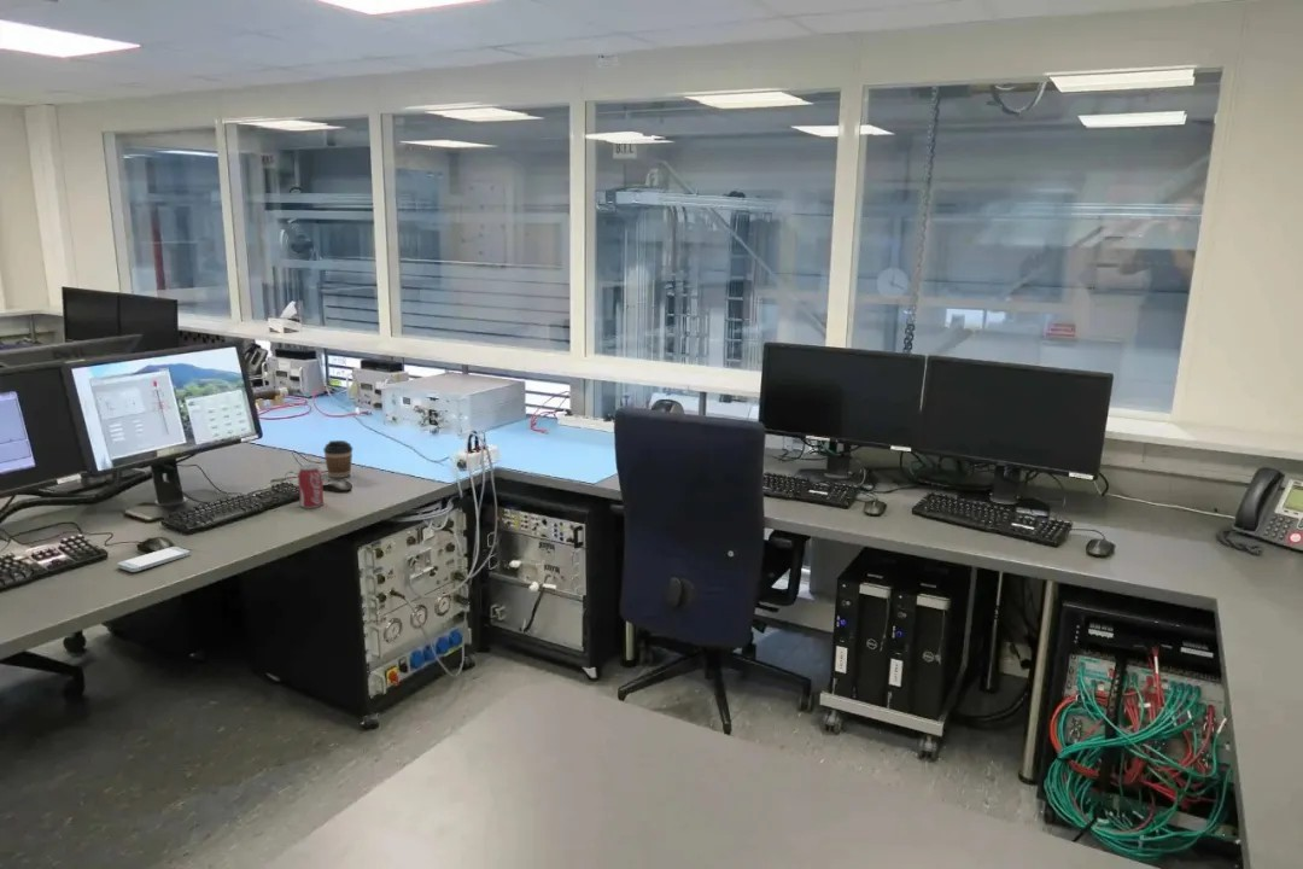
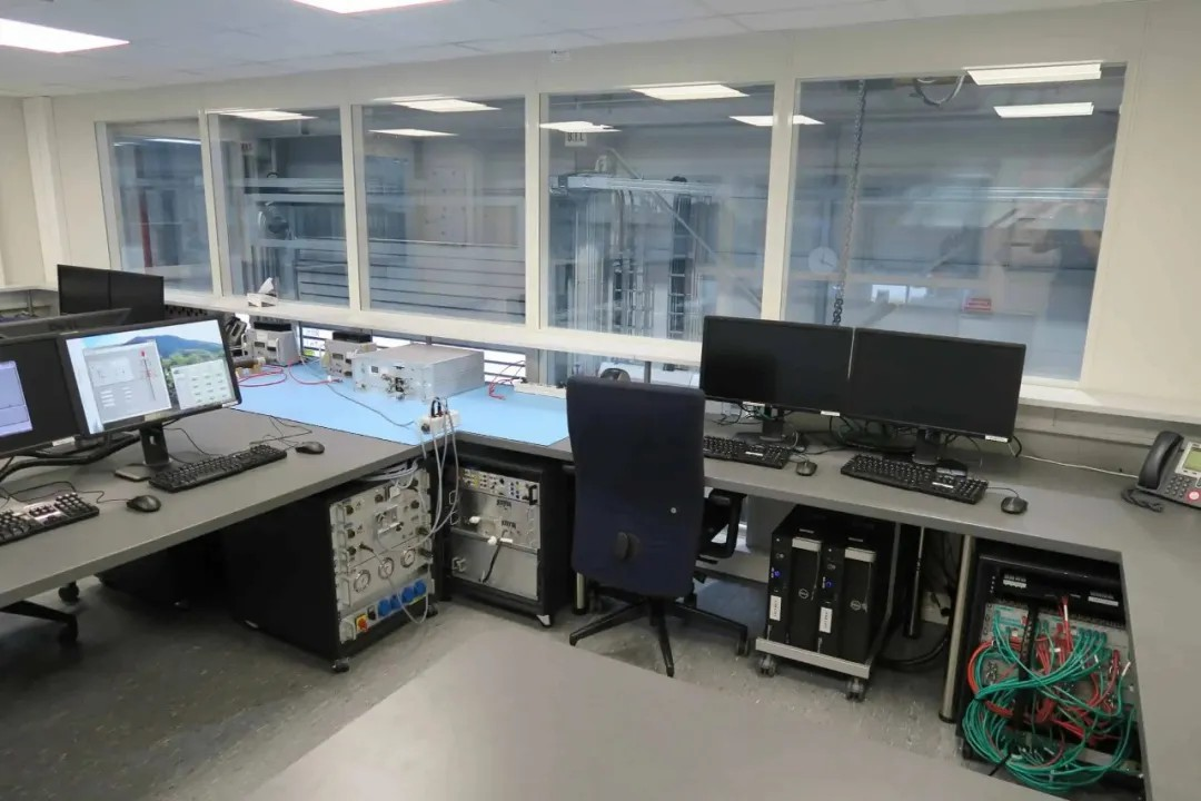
- smartphone [116,546,192,573]
- beverage can [297,463,325,509]
- coffee cup [322,439,353,479]
